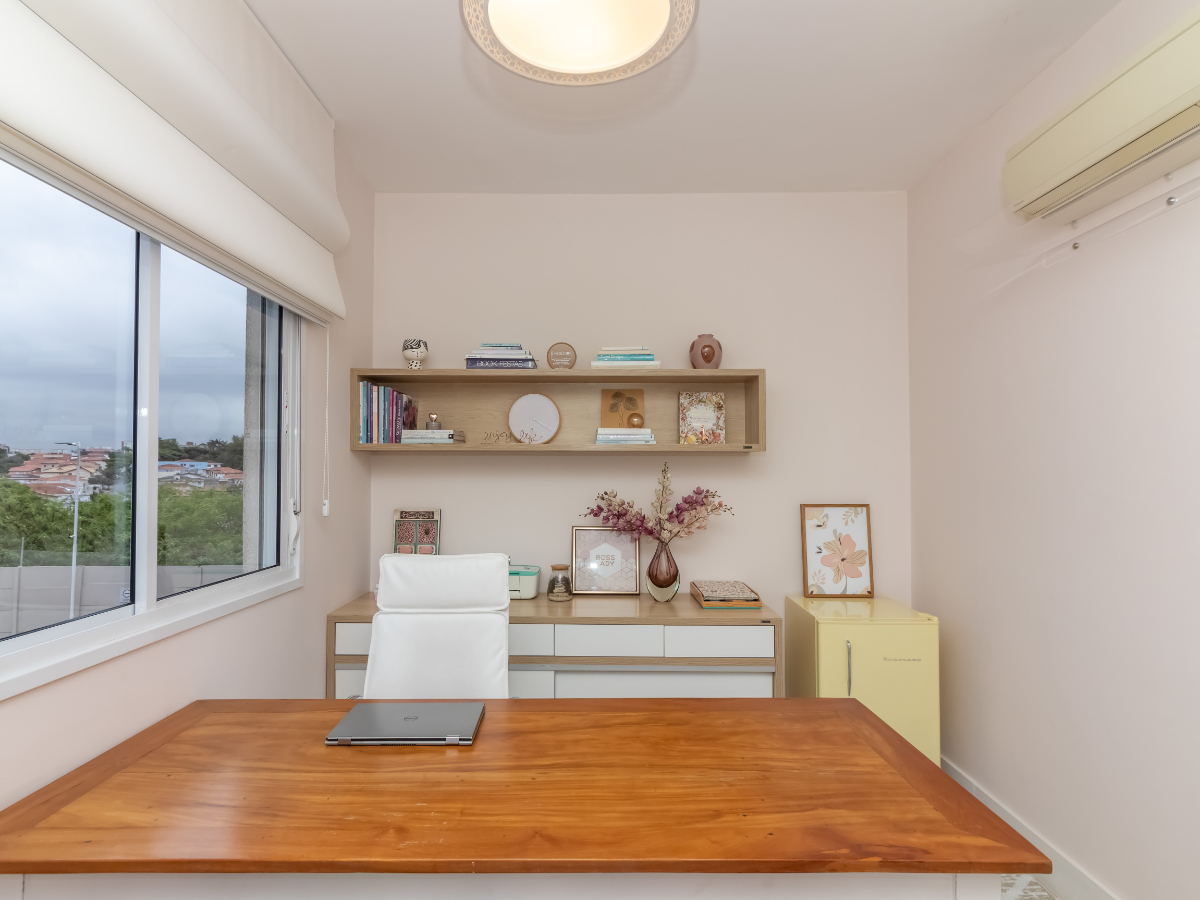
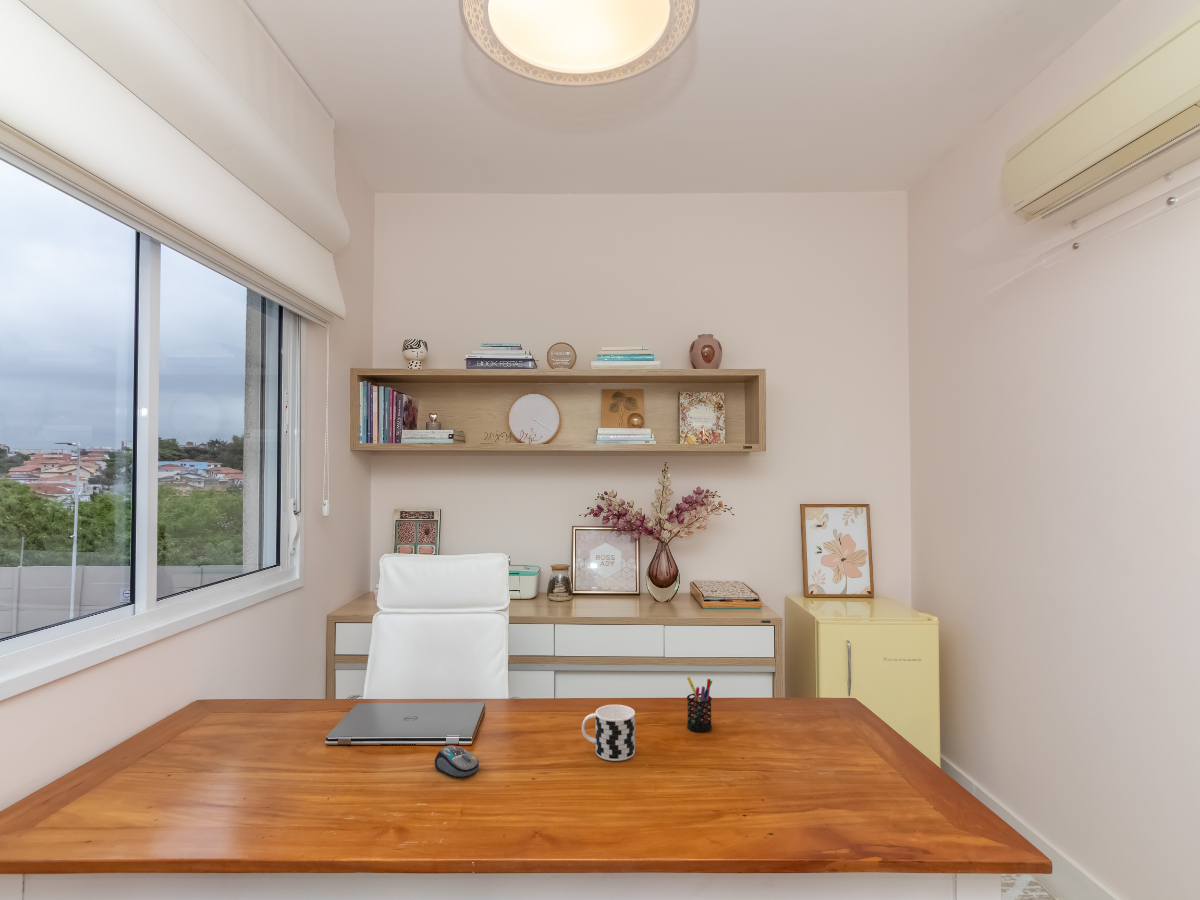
+ computer mouse [434,745,480,779]
+ pen holder [686,676,713,733]
+ cup [581,704,636,762]
